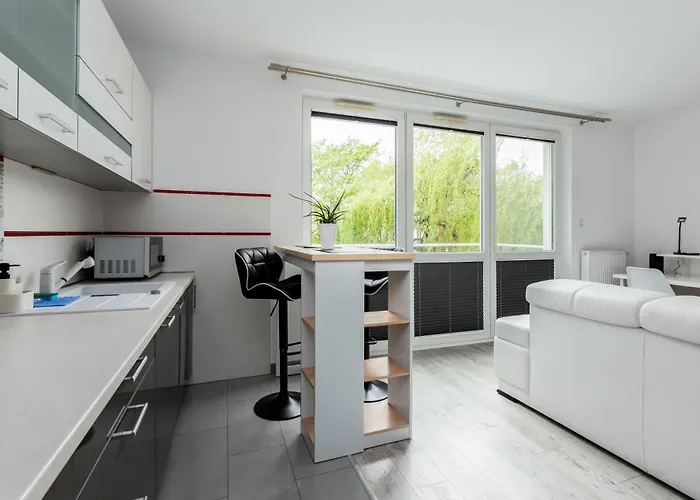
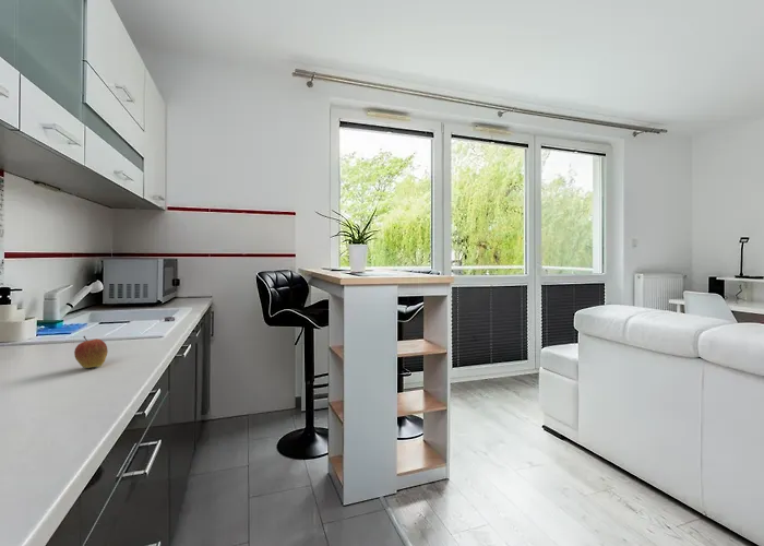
+ fruit [73,335,108,369]
